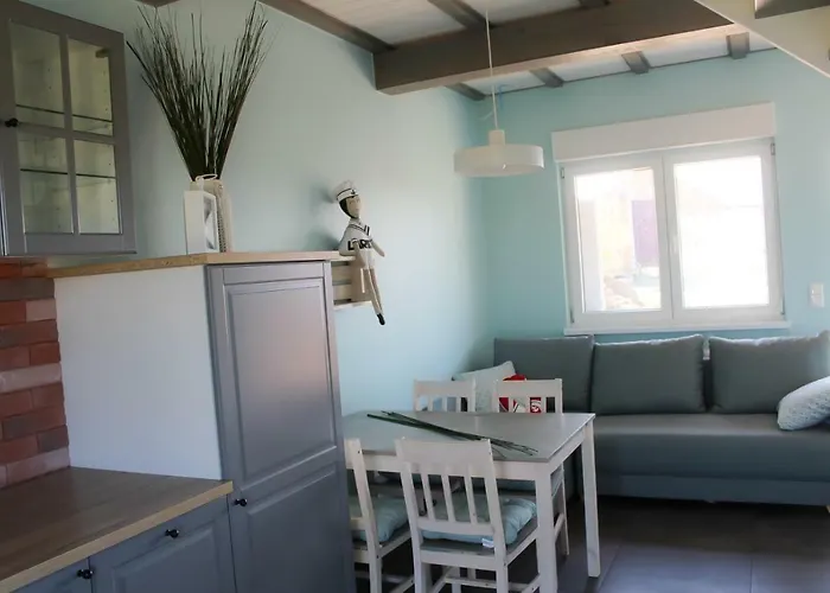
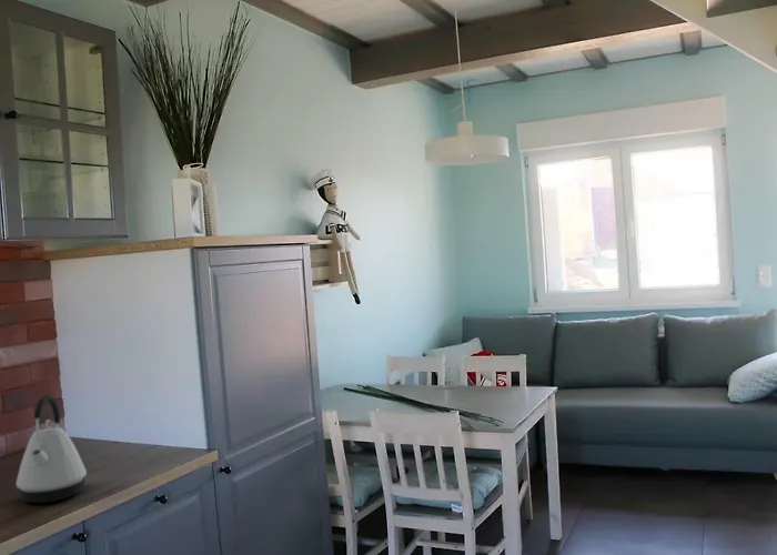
+ kettle [16,394,88,504]
